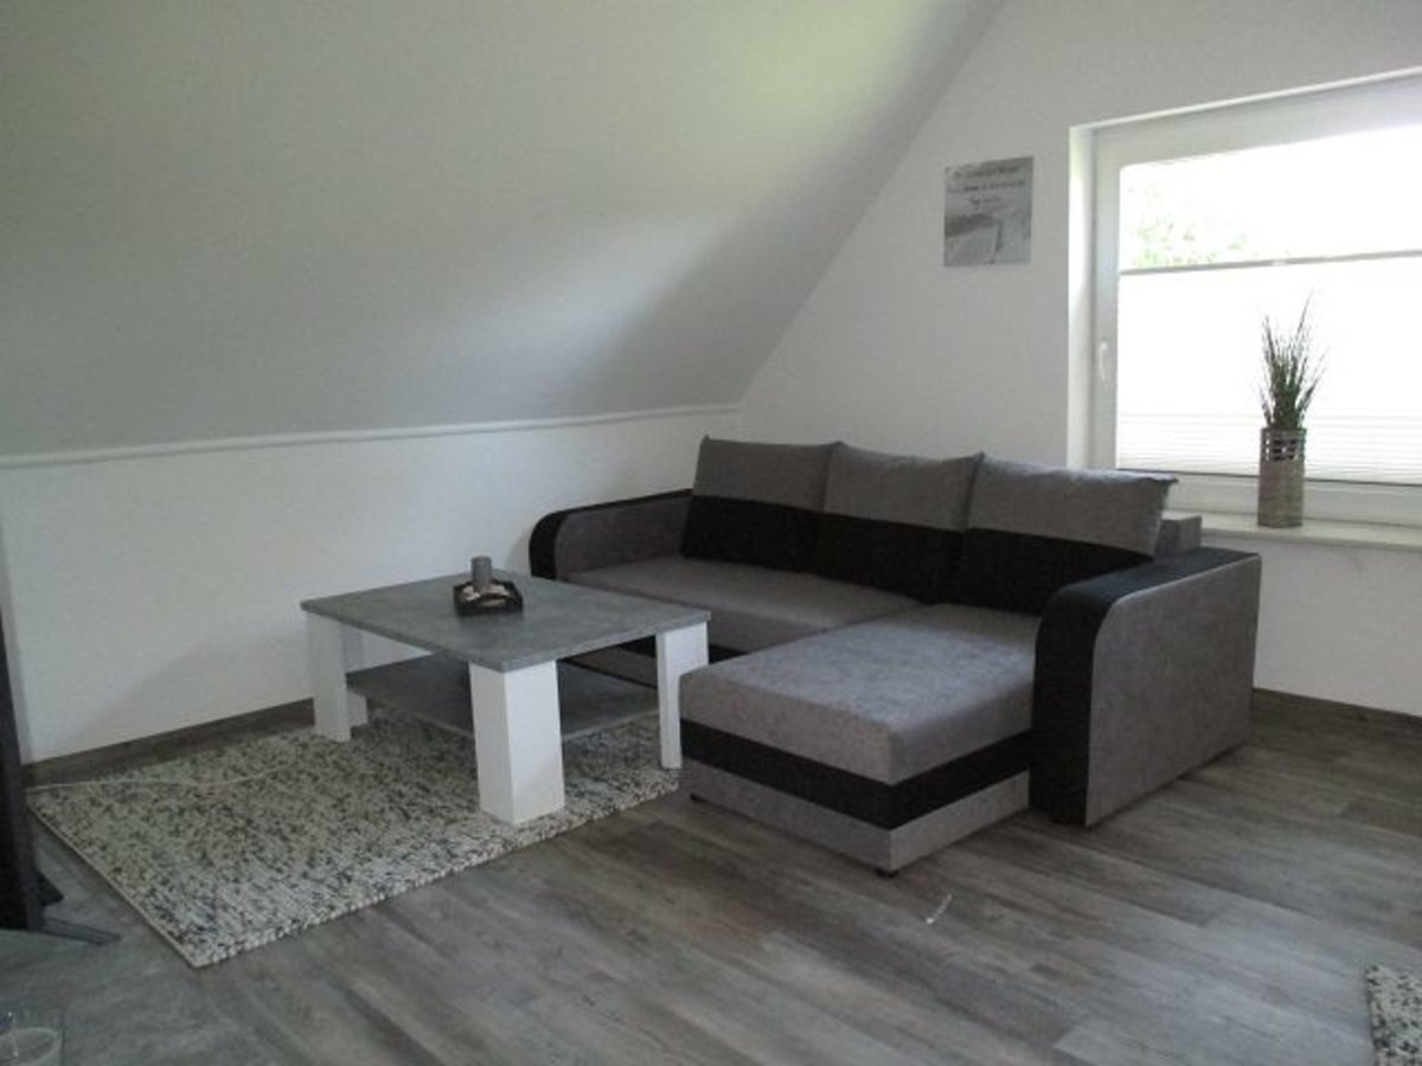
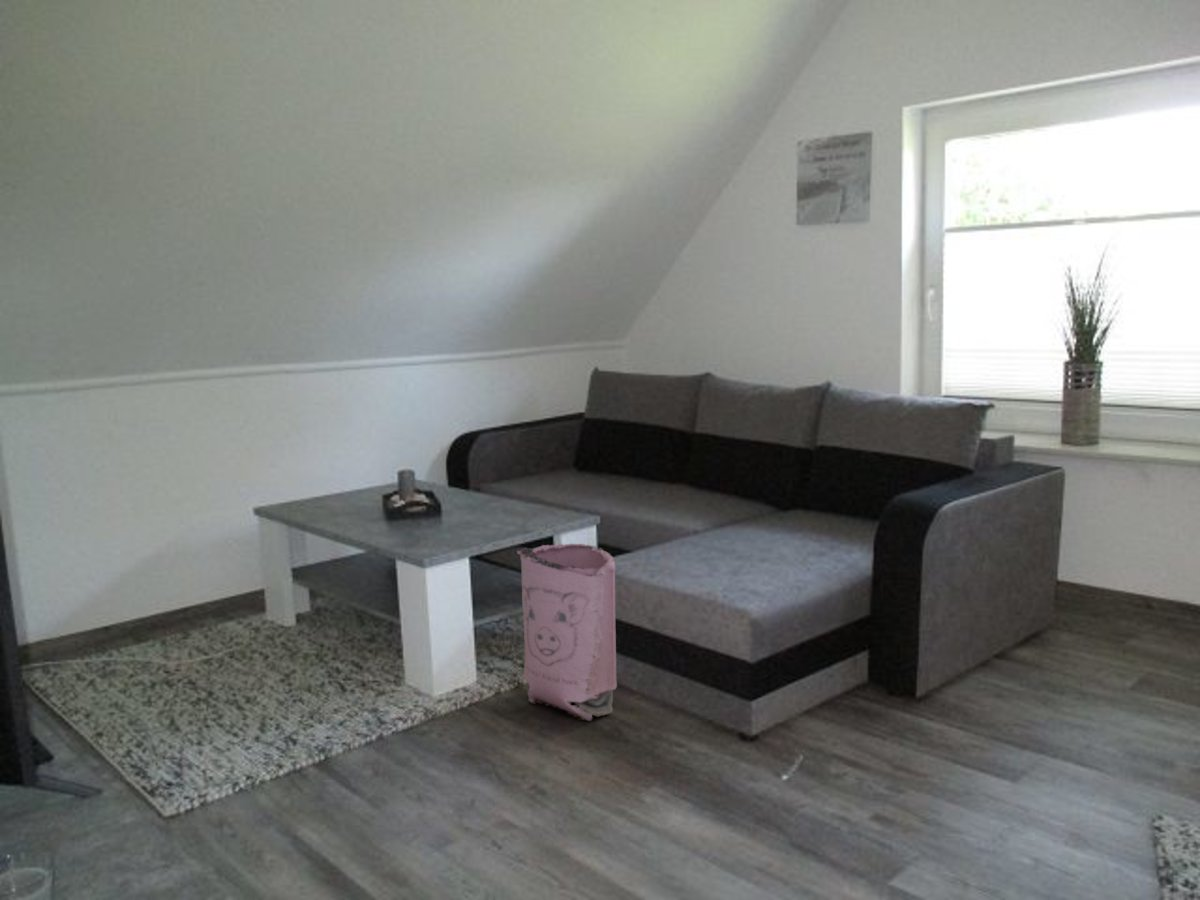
+ bag [516,543,618,722]
